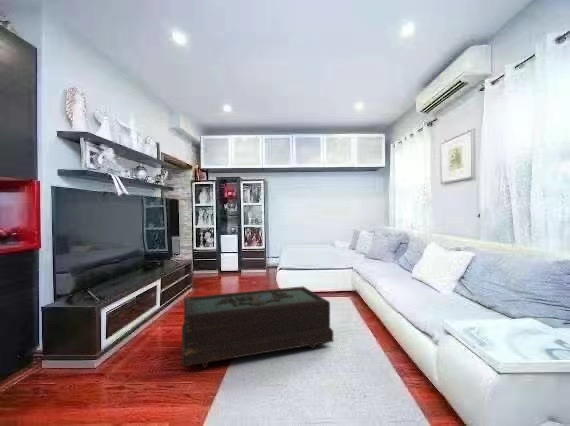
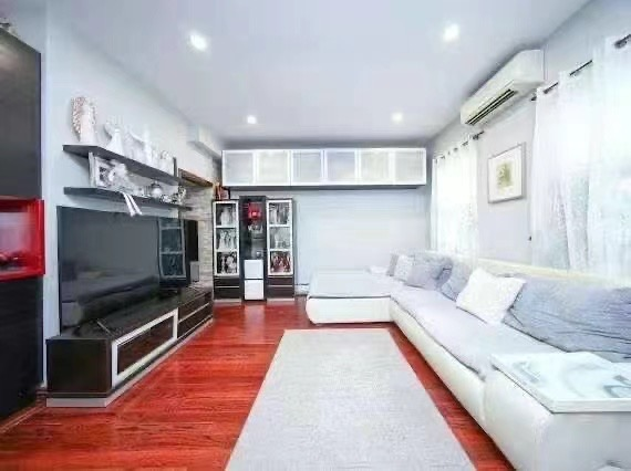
- coffee table [180,285,335,369]
